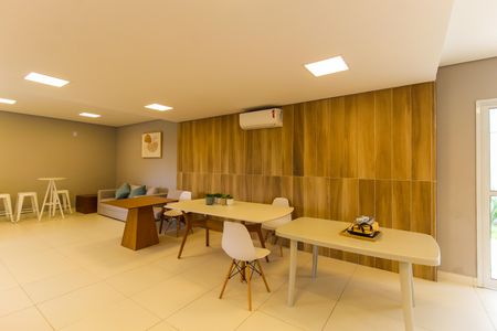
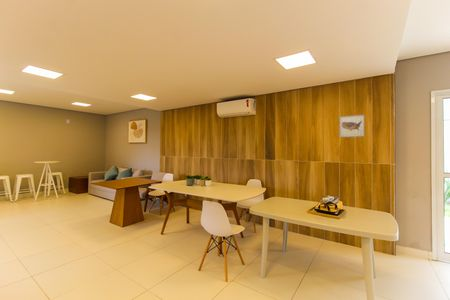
+ wall art [338,114,365,138]
